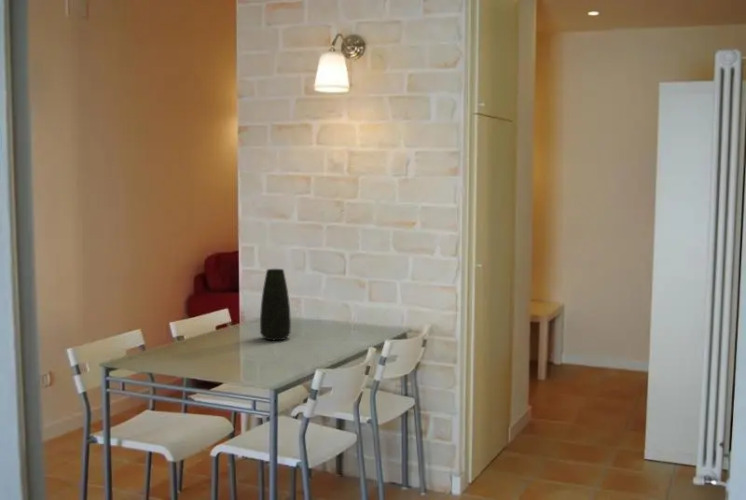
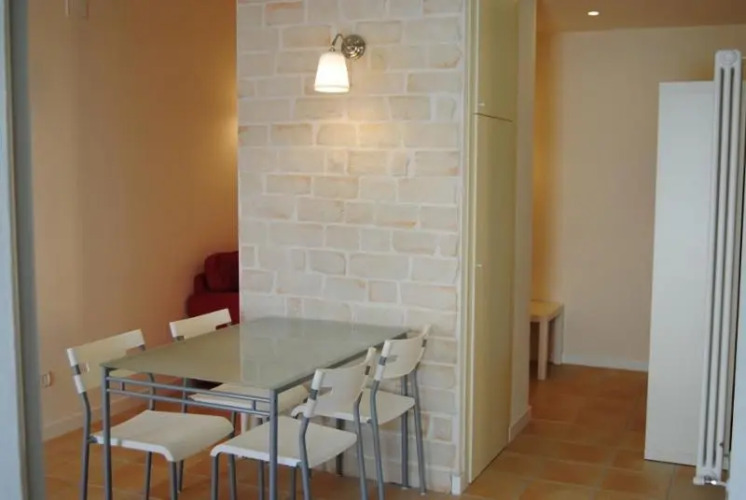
- vase [259,268,292,342]
